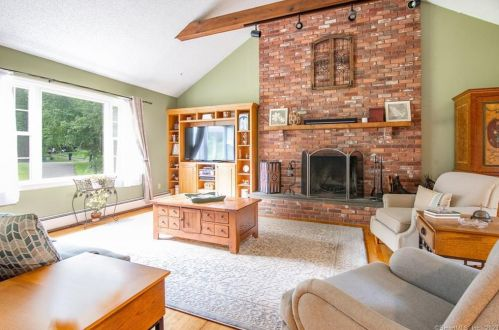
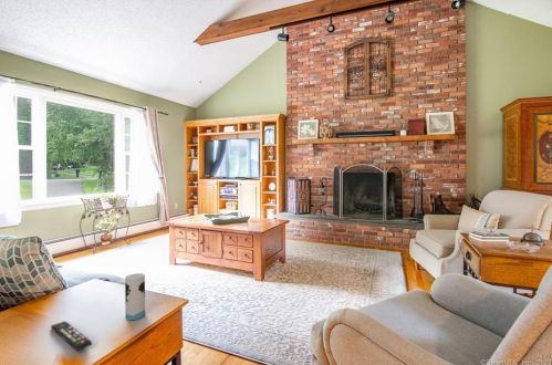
+ remote control [50,320,93,352]
+ cup [124,272,146,321]
